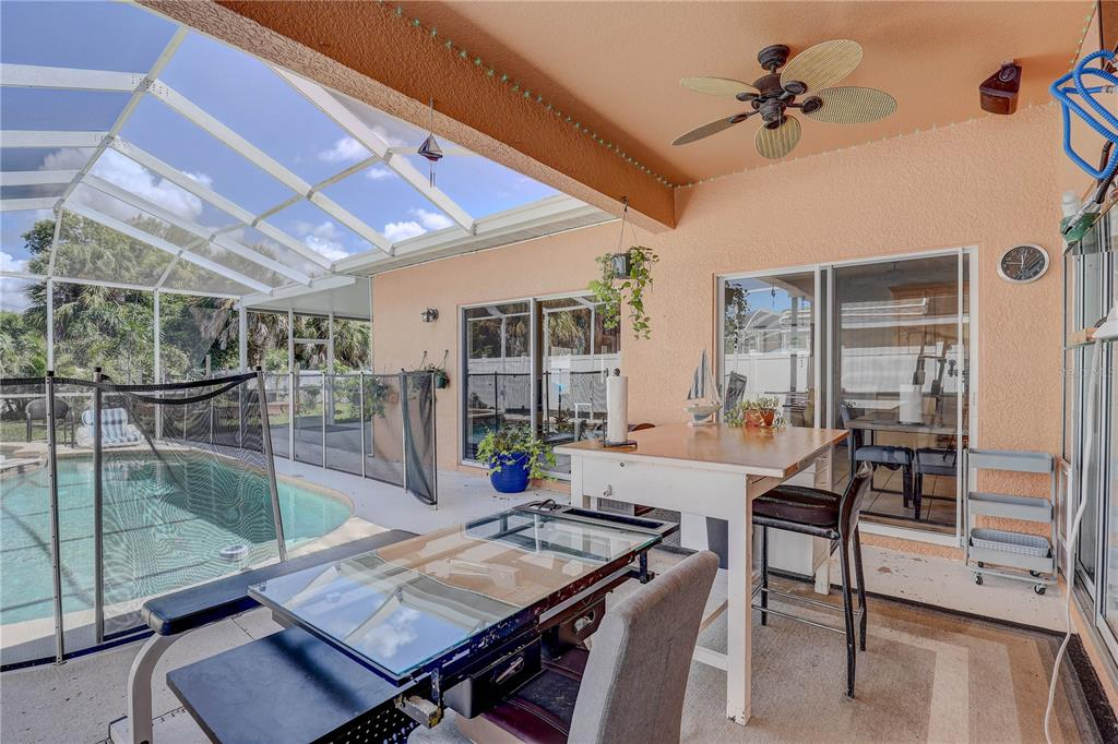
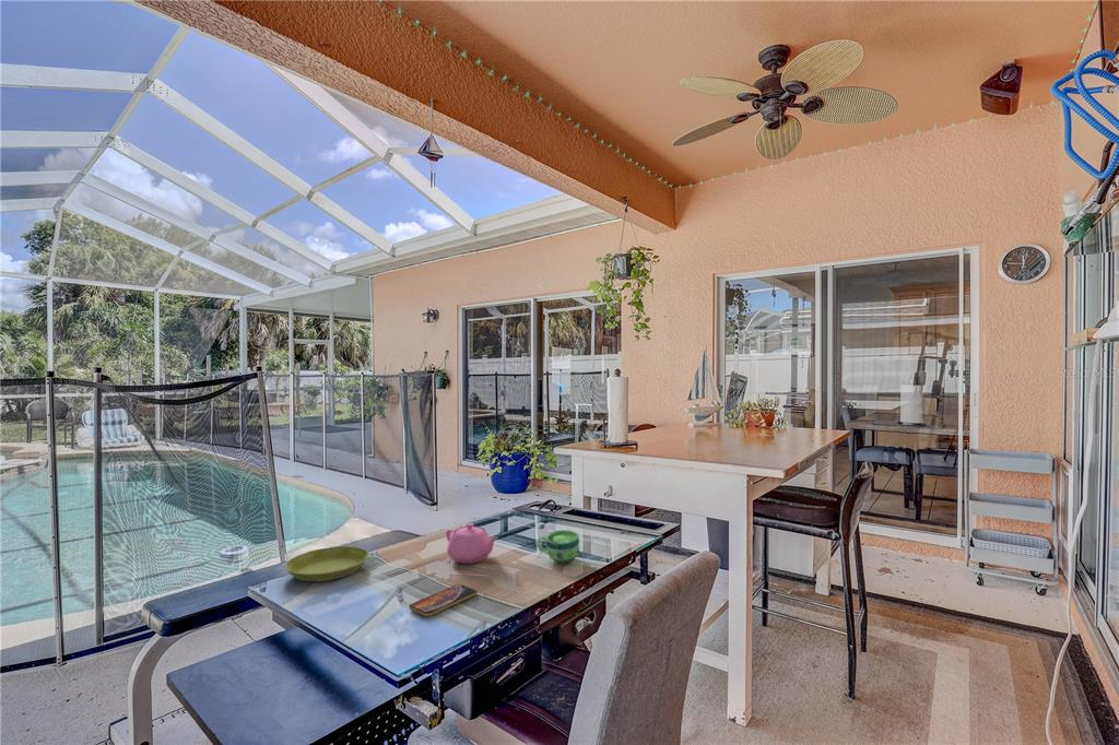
+ saucer [284,545,370,582]
+ smartphone [408,583,479,617]
+ teapot [445,522,499,565]
+ cup [535,529,580,564]
